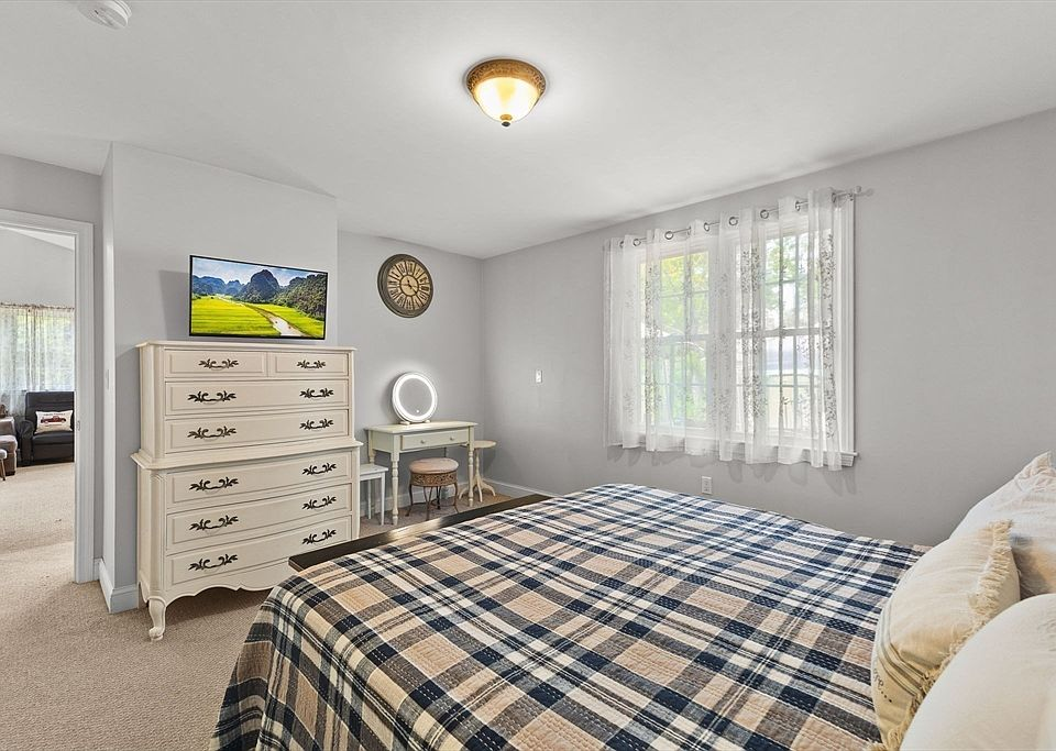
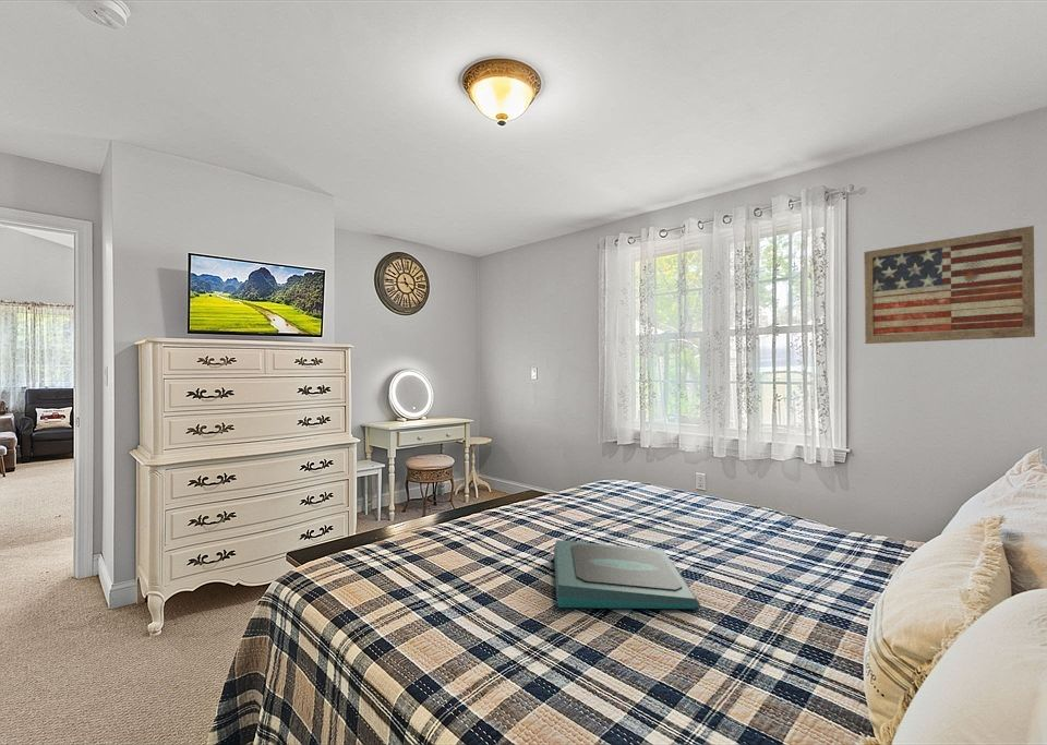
+ wall art [863,225,1036,345]
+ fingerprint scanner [553,539,701,610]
